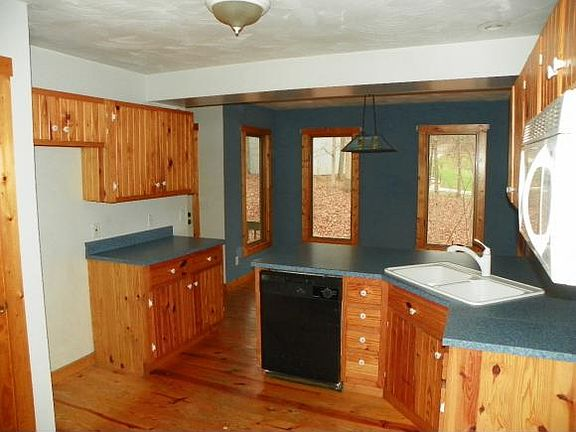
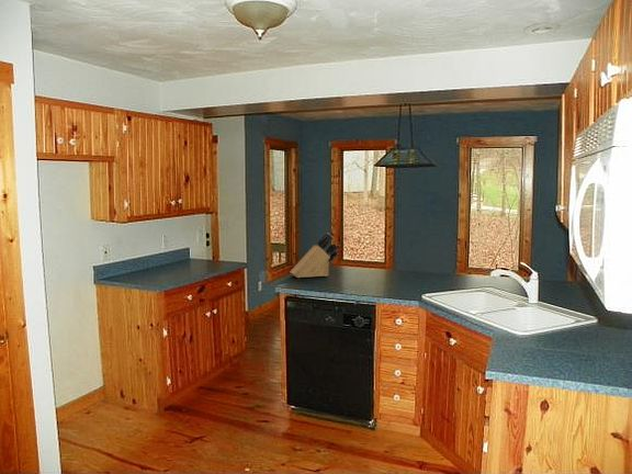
+ knife block [290,232,341,279]
